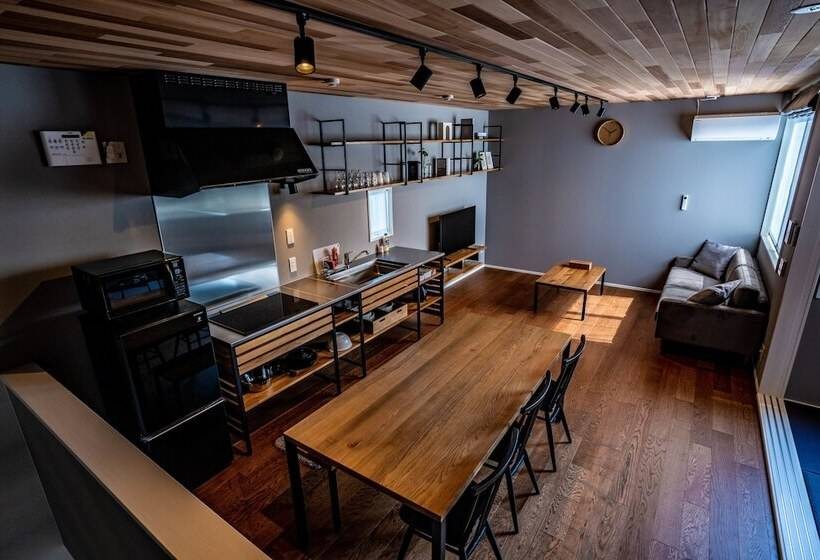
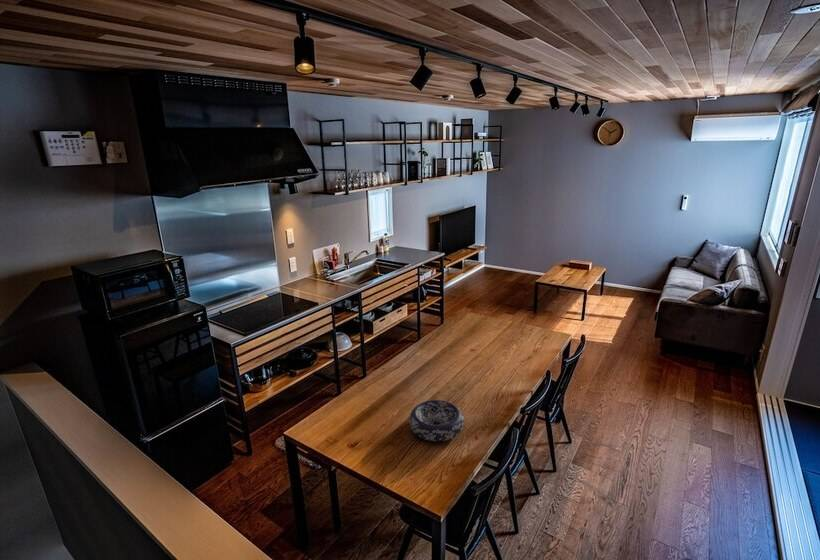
+ decorative bowl [408,399,465,443]
